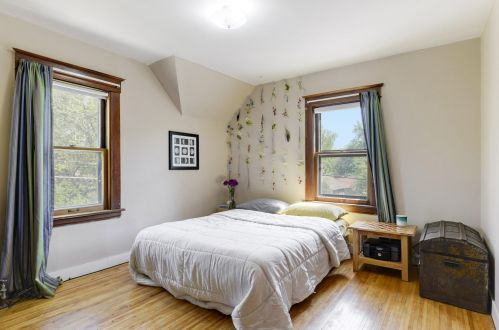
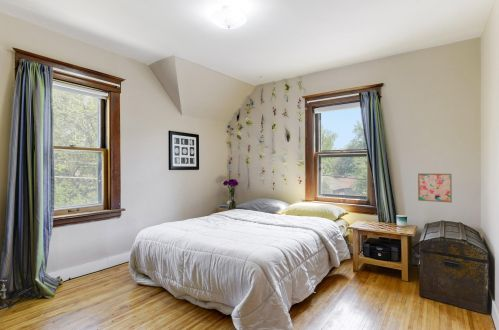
+ wall art [417,172,453,203]
